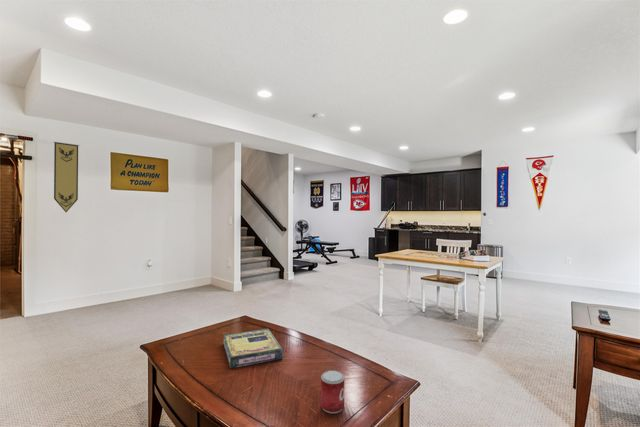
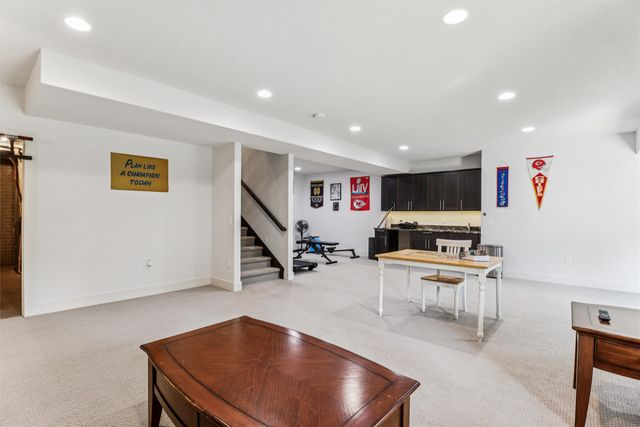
- video game box [223,328,284,369]
- beverage can [320,369,345,415]
- pennant [53,141,80,213]
